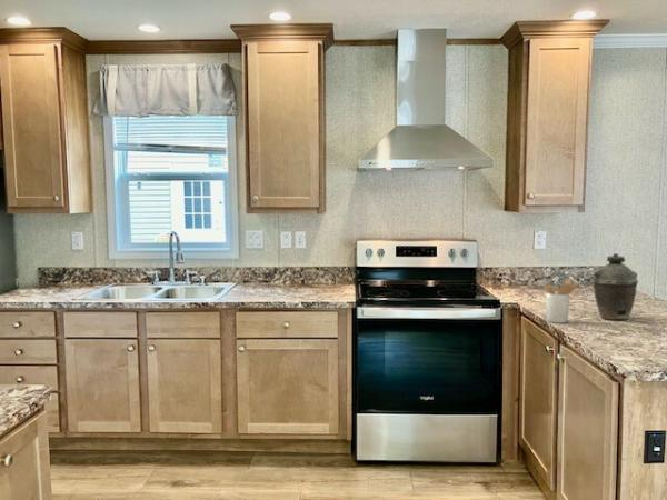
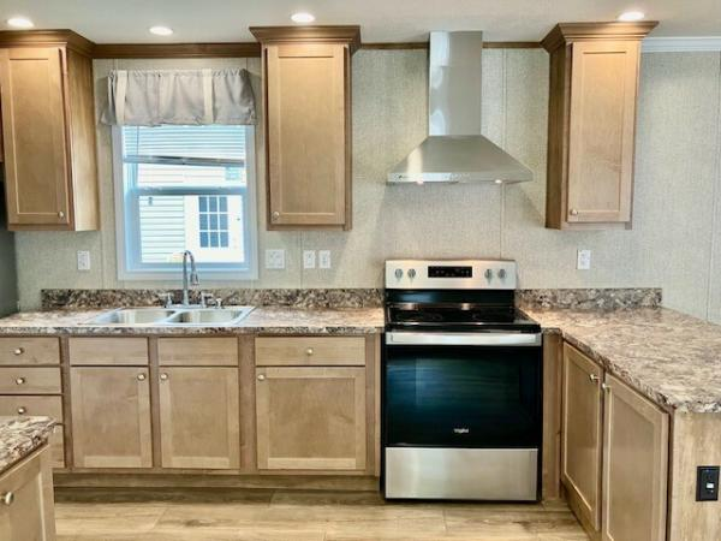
- utensil holder [542,278,580,324]
- kettle [593,252,639,321]
